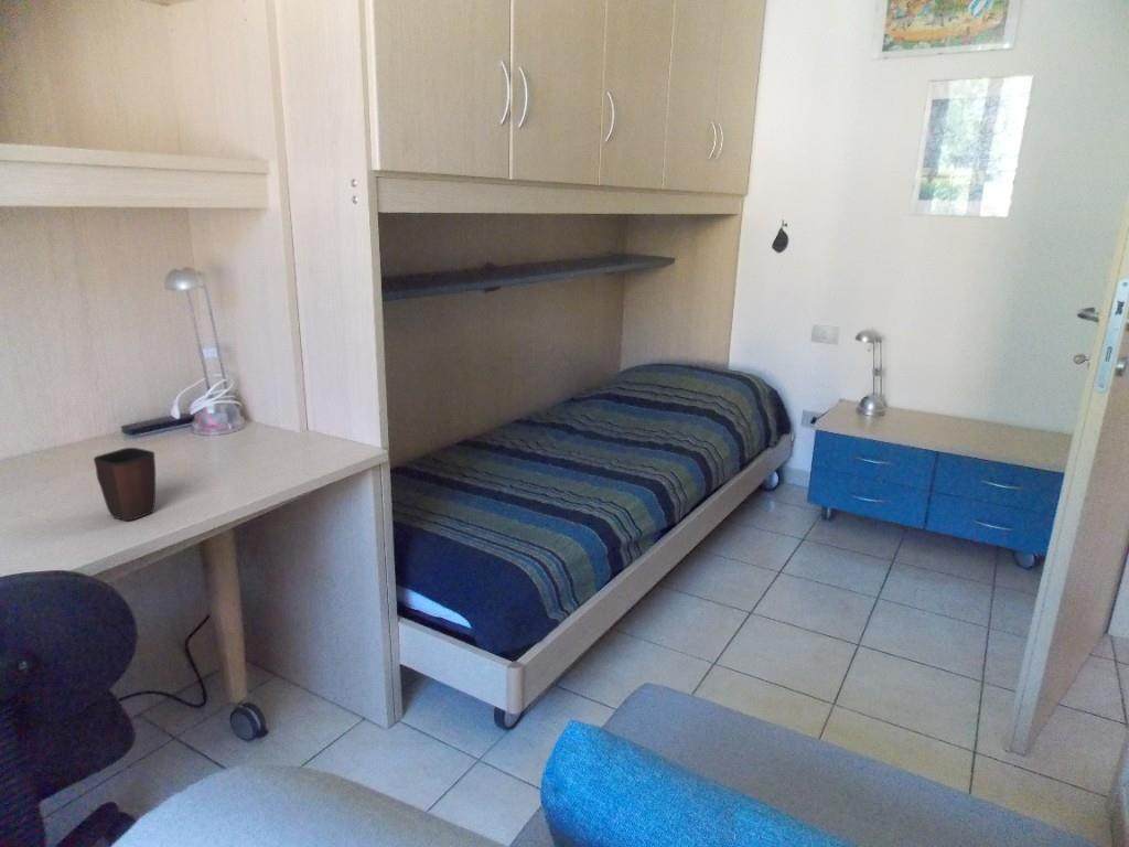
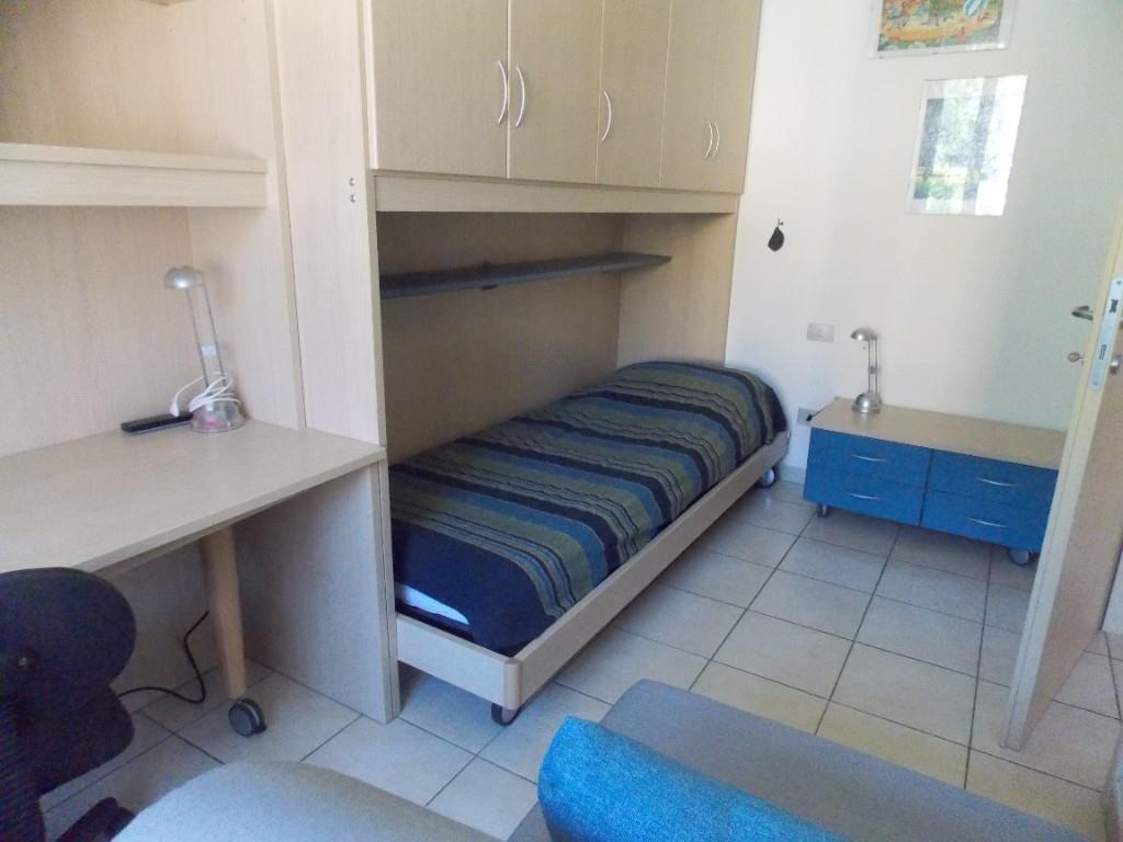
- mug [93,447,157,522]
